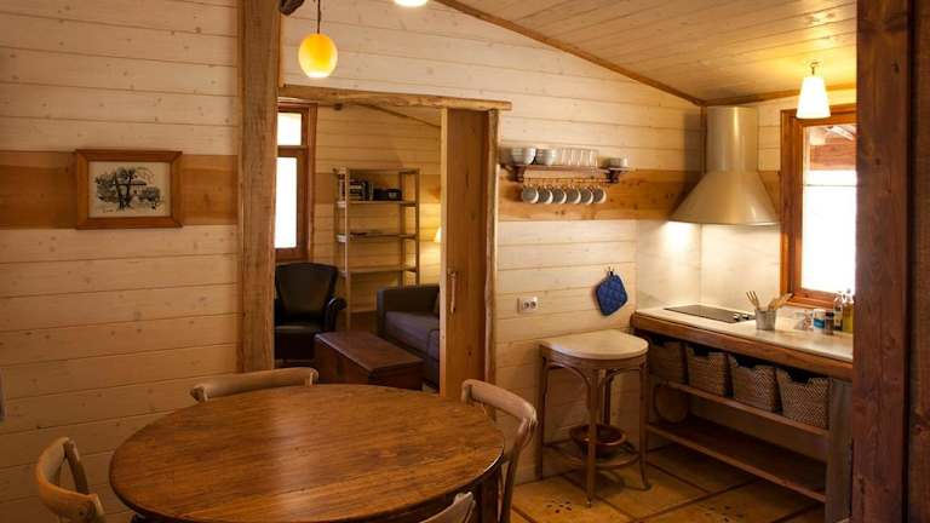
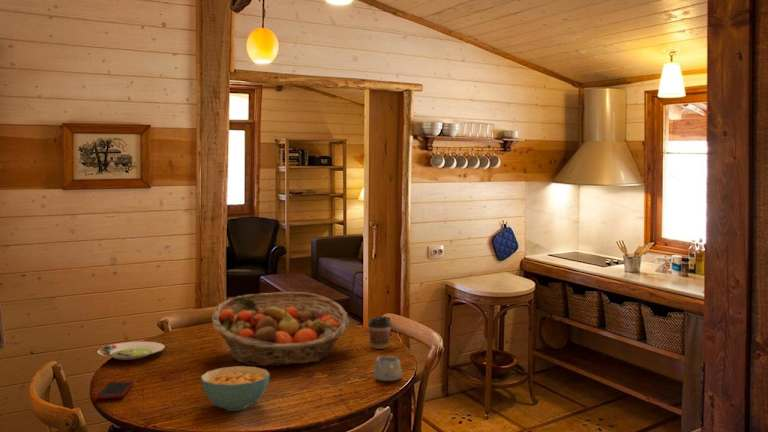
+ coffee cup [367,315,392,350]
+ cell phone [95,380,134,400]
+ salad plate [96,341,165,361]
+ mug [373,355,402,382]
+ cereal bowl [200,365,271,412]
+ fruit basket [211,291,351,367]
